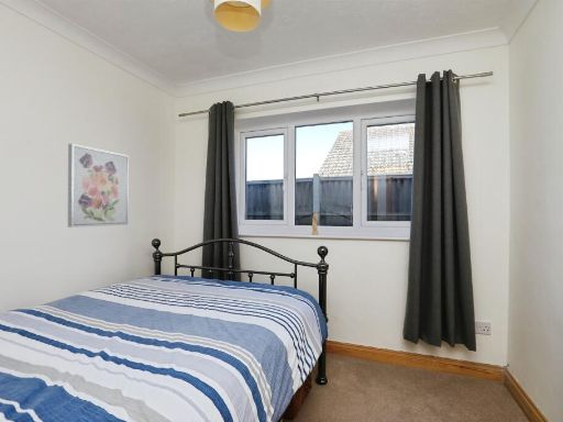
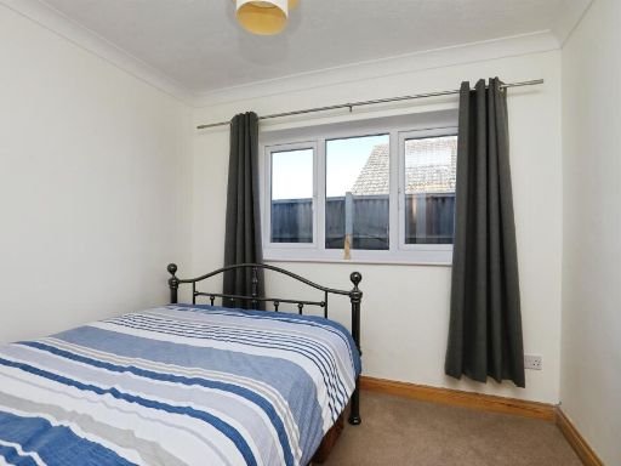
- wall art [67,143,130,229]
